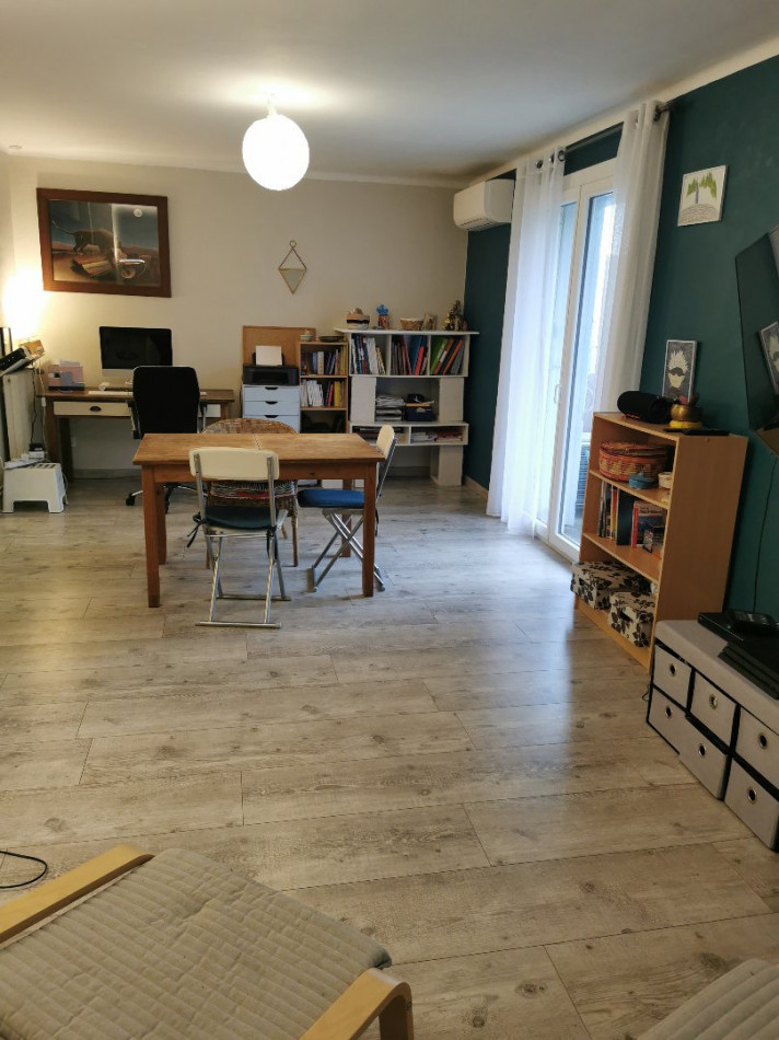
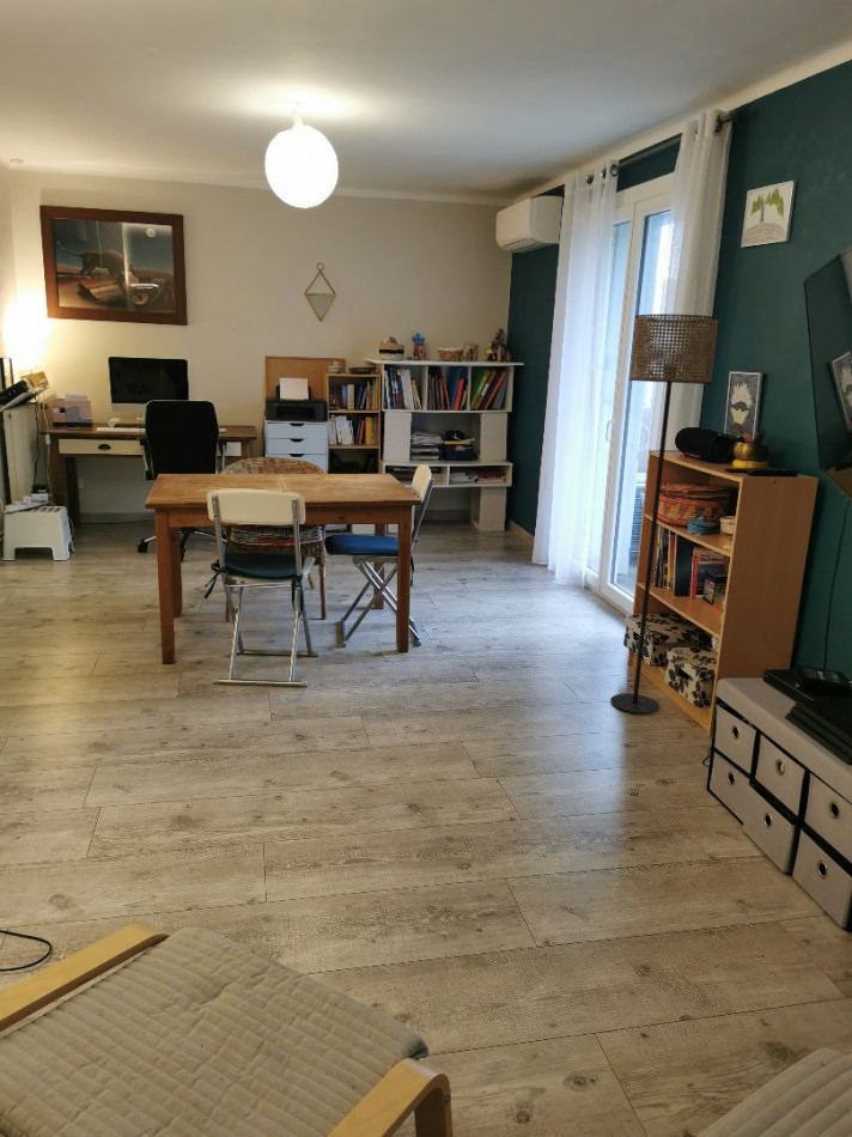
+ floor lamp [609,312,720,715]
